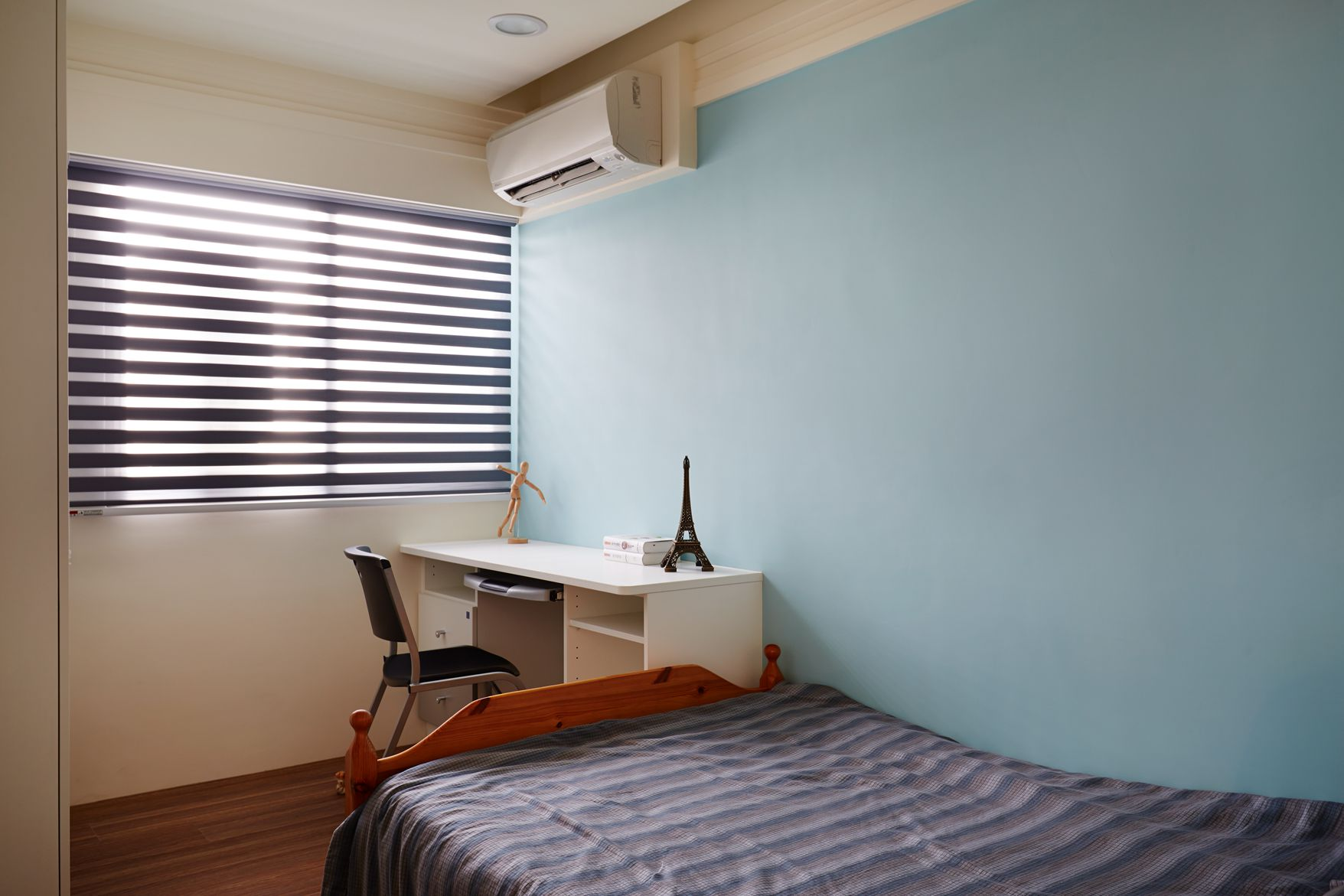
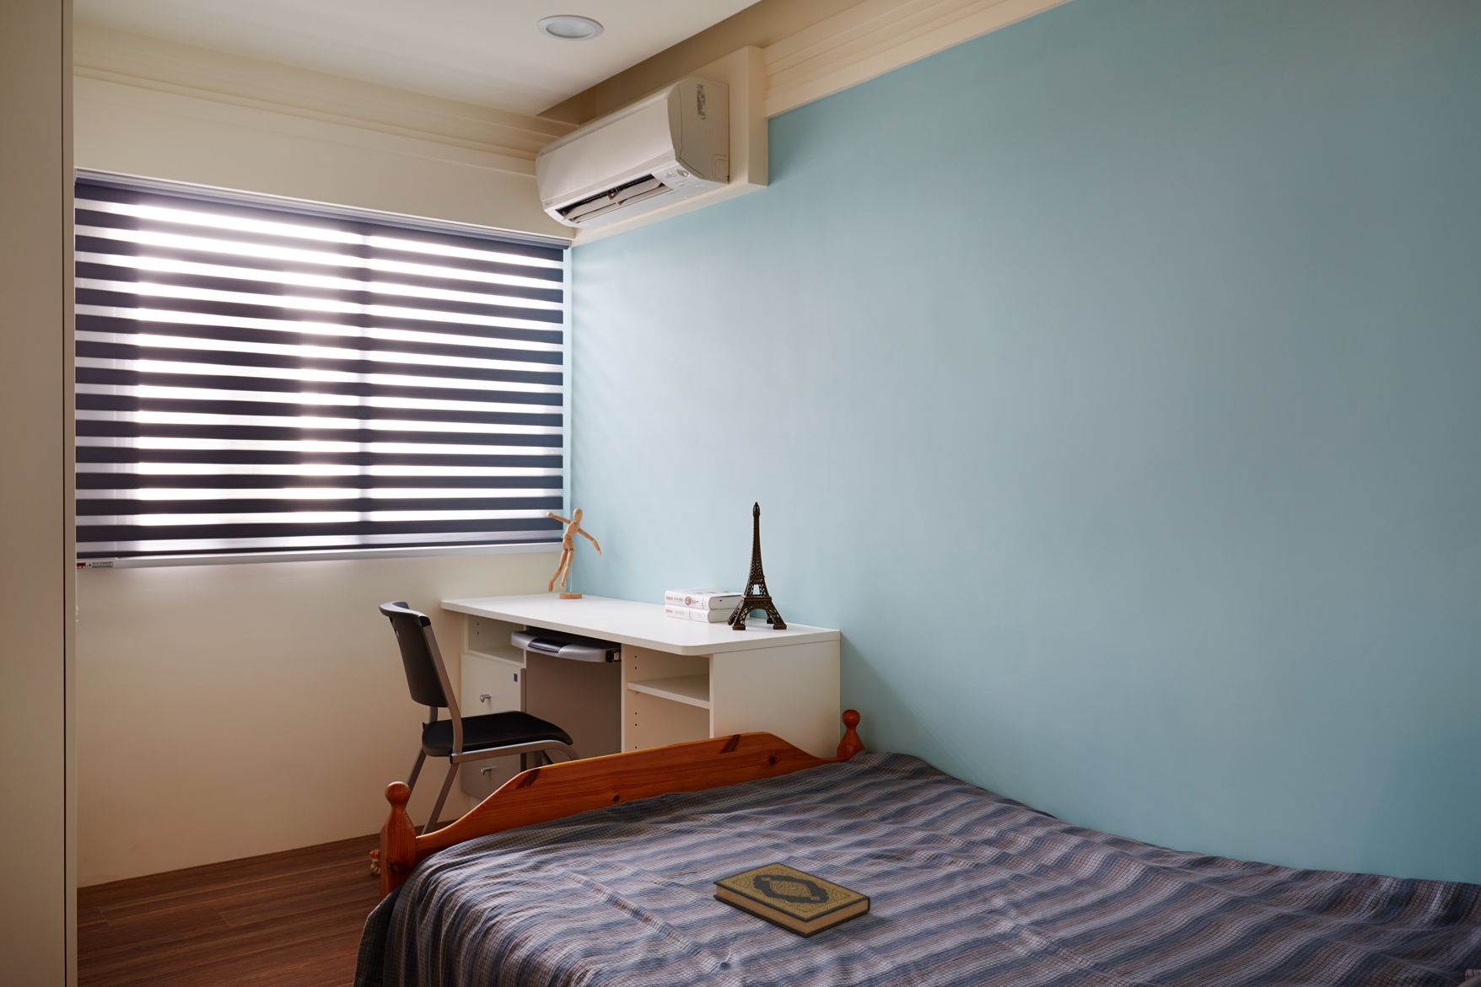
+ hardback book [713,861,872,939]
